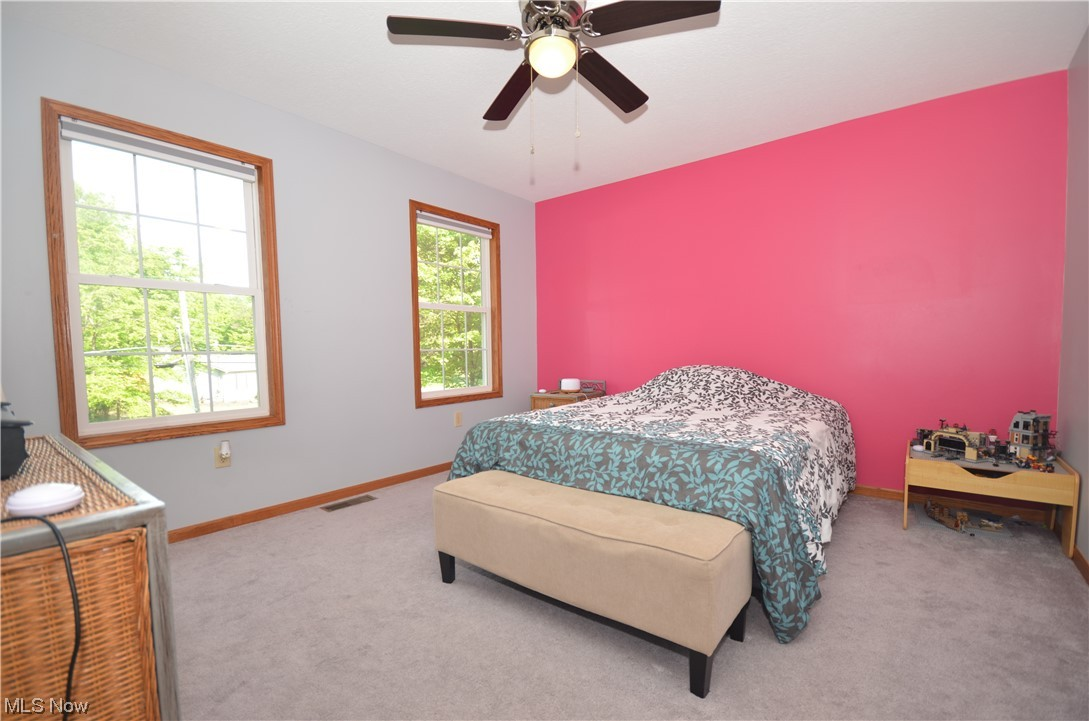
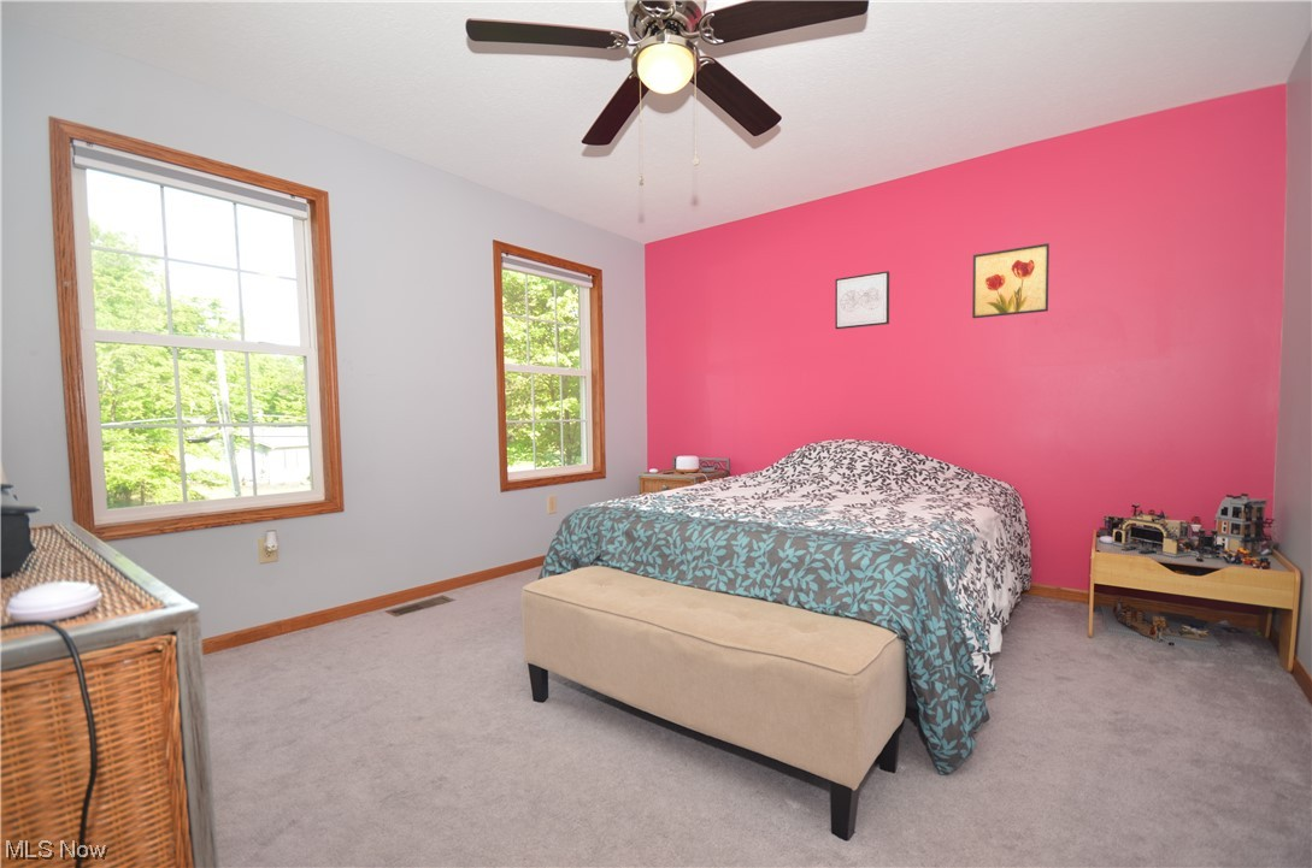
+ wall art [835,270,890,330]
+ wall art [971,242,1051,319]
